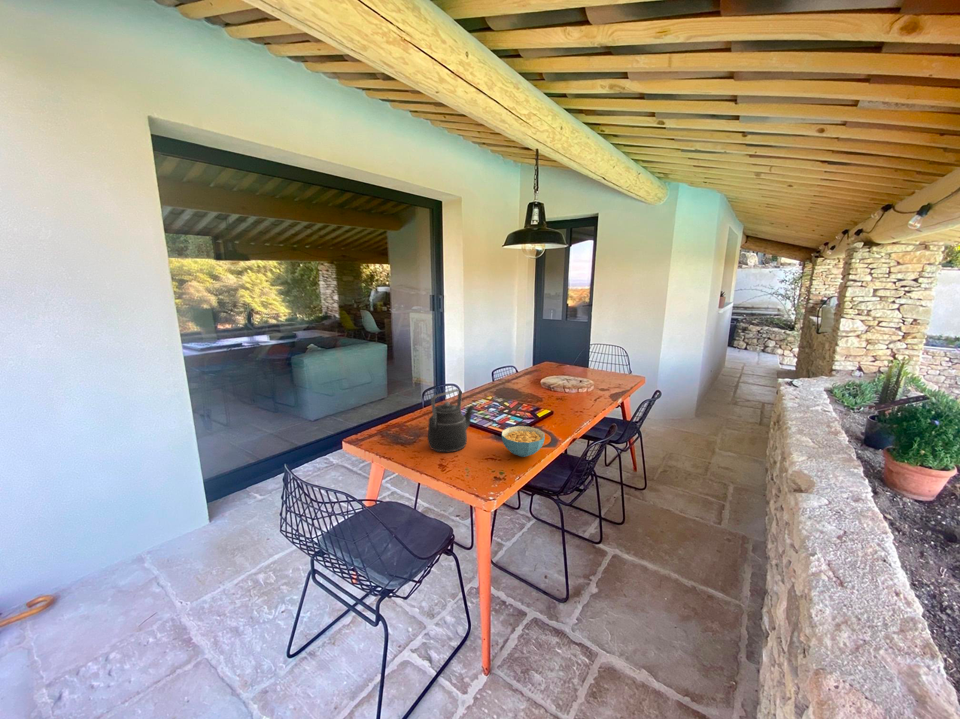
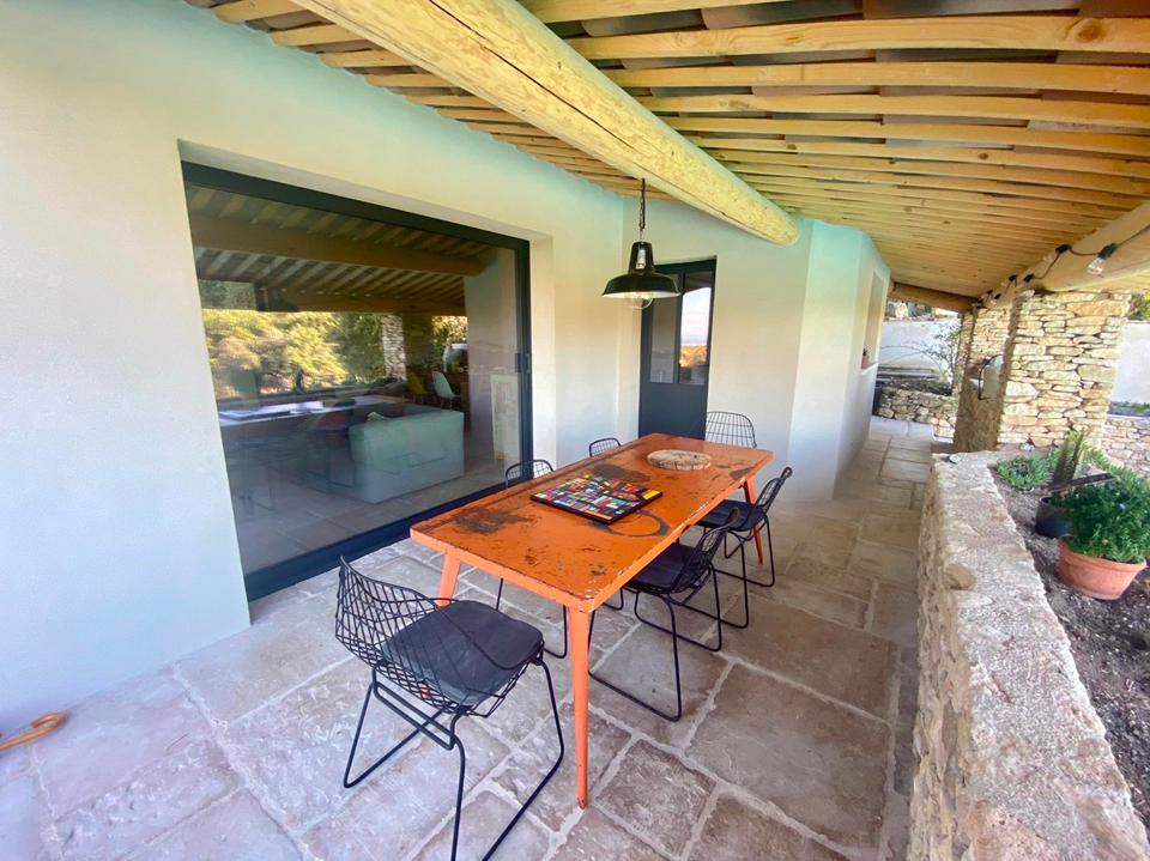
- cereal bowl [501,425,546,458]
- kettle [427,388,475,453]
